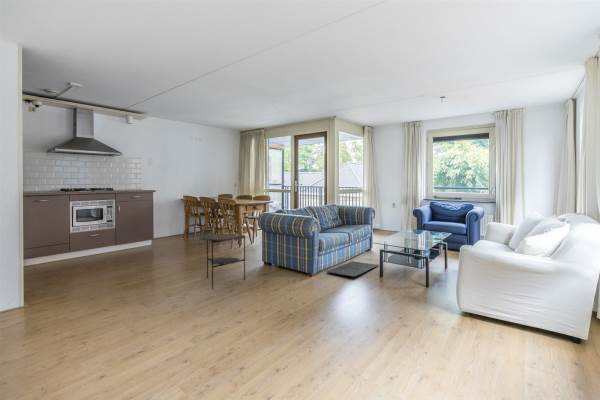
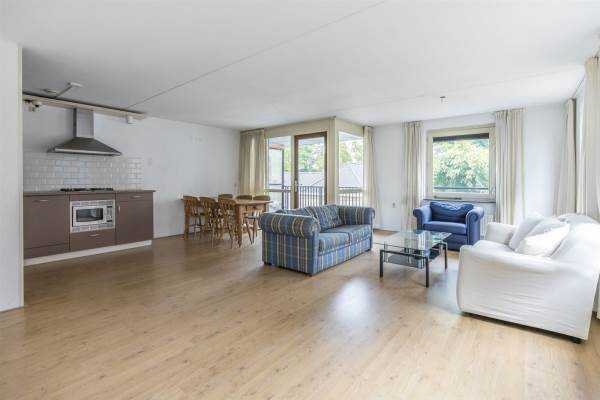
- door mat [325,260,380,278]
- side table [197,233,246,290]
